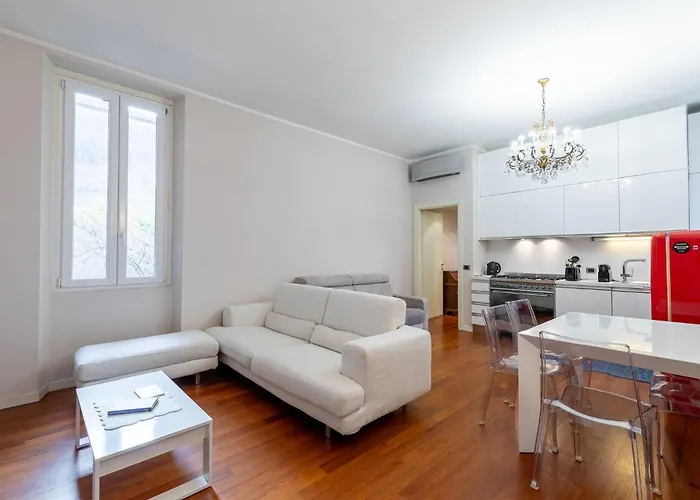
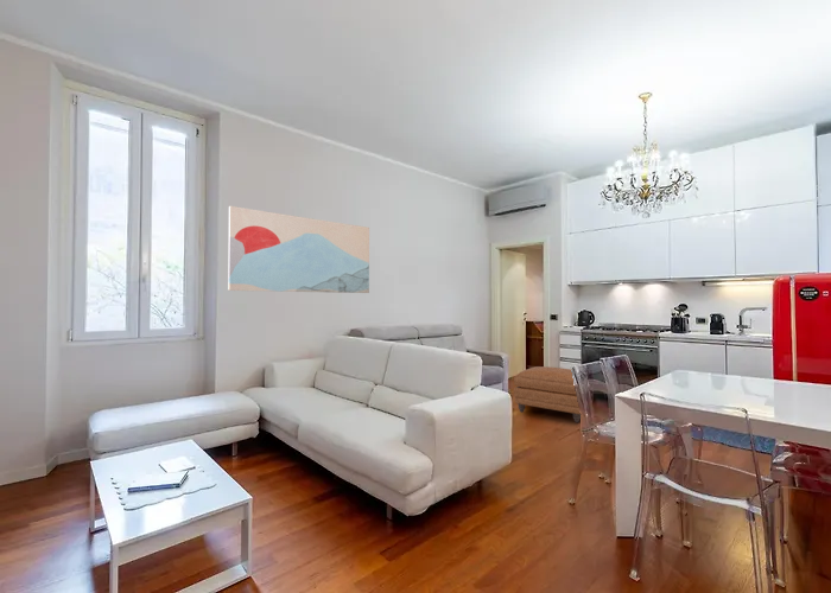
+ ottoman [513,365,582,423]
+ wall art [227,205,370,294]
